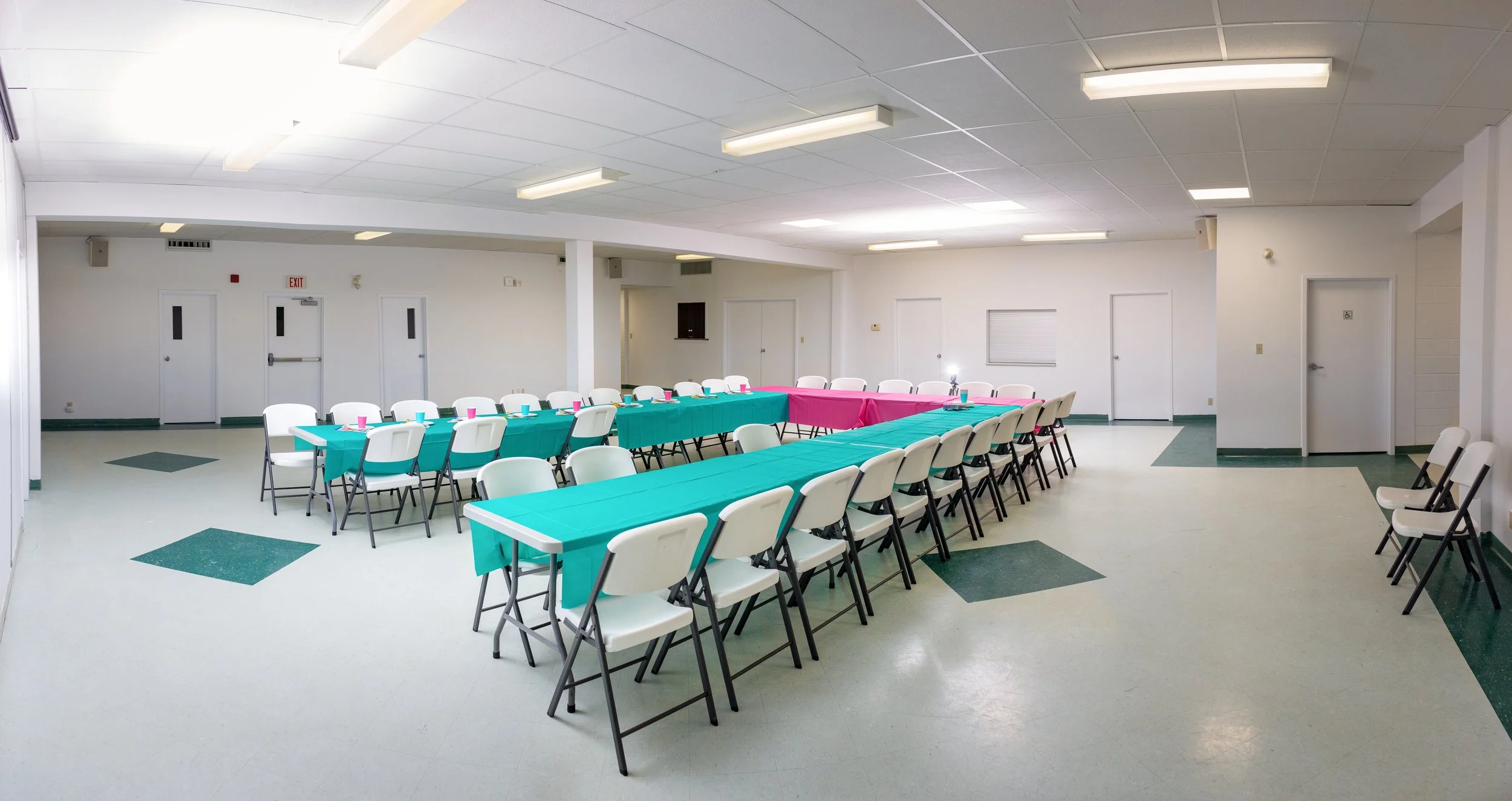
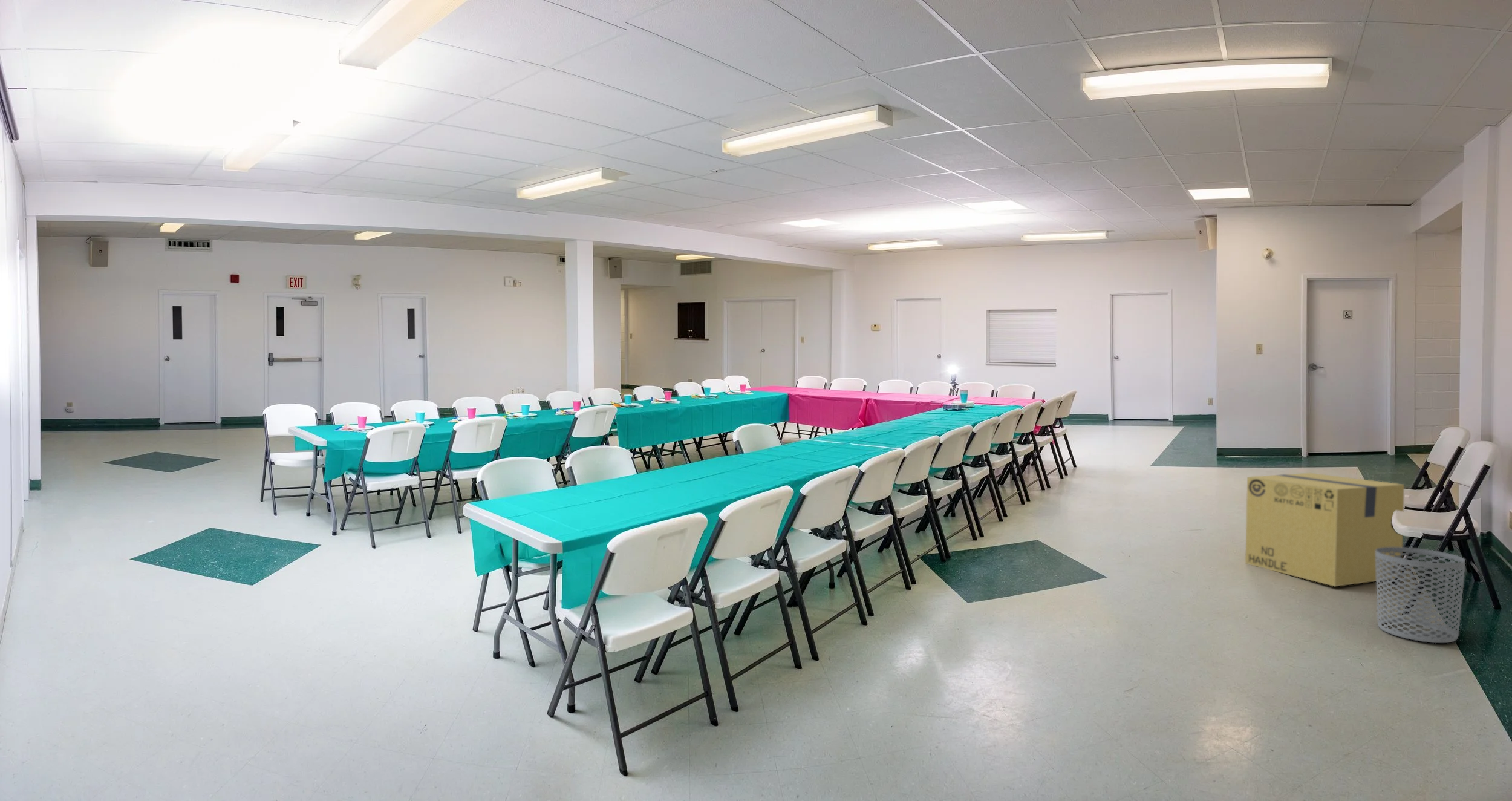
+ cardboard box [1245,472,1405,587]
+ waste bin [1375,547,1466,644]
